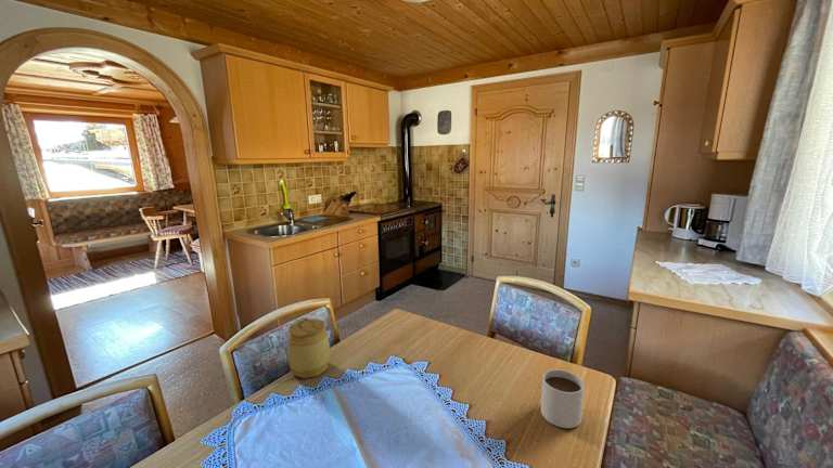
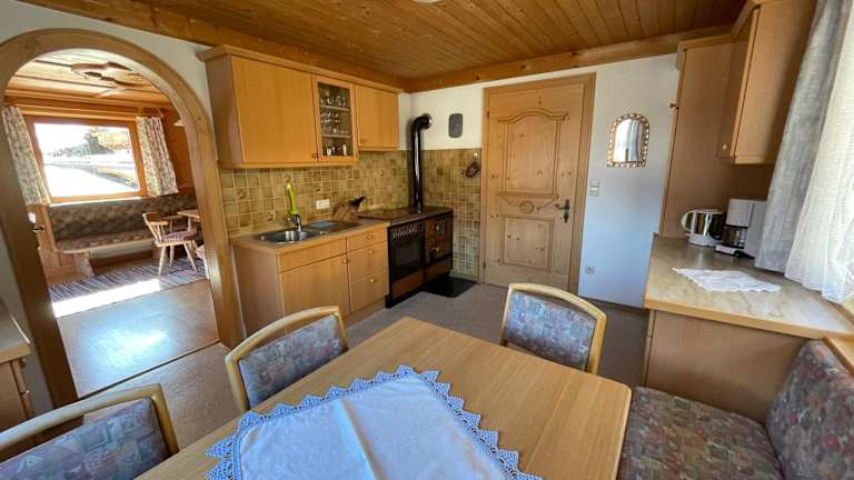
- mug [540,368,586,429]
- jar [285,316,331,379]
